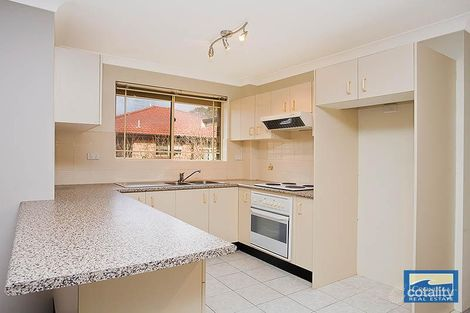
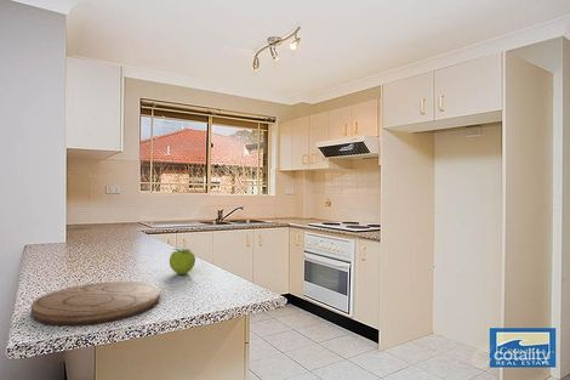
+ fruit [169,246,196,276]
+ cutting board [30,280,161,327]
